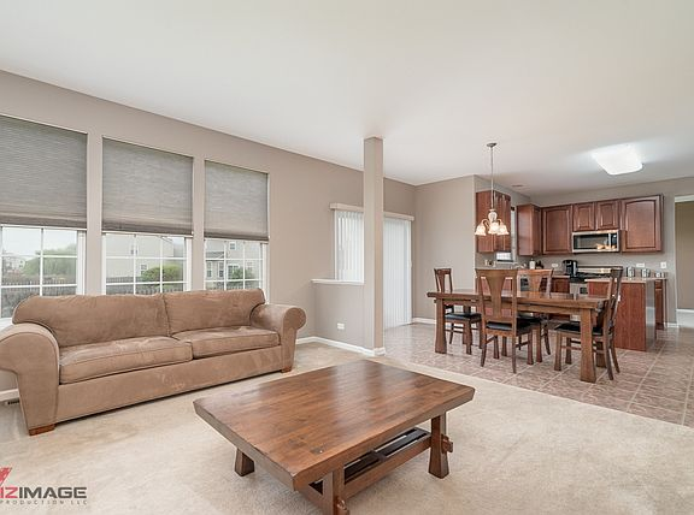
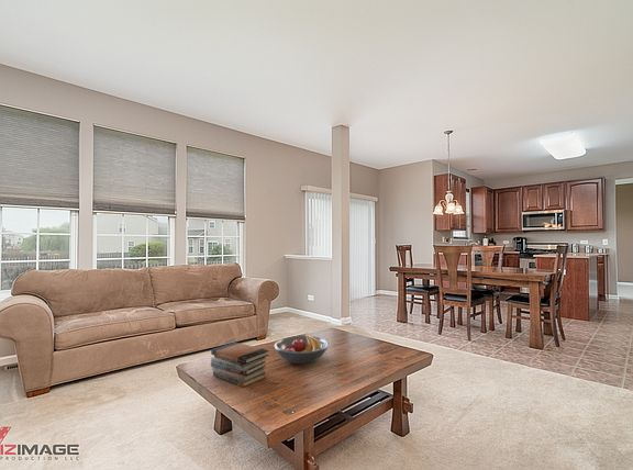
+ fruit bowl [273,333,330,365]
+ book stack [210,342,270,389]
